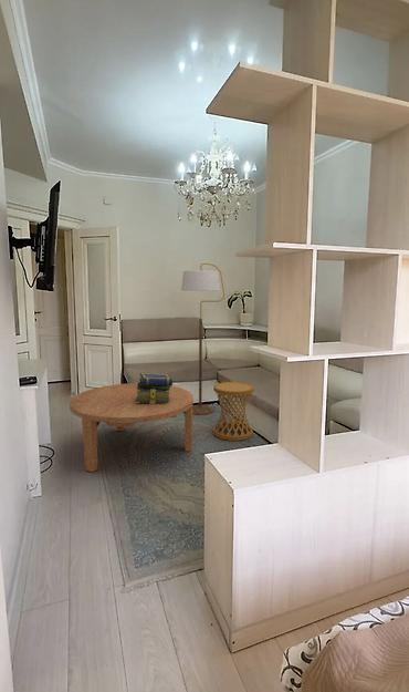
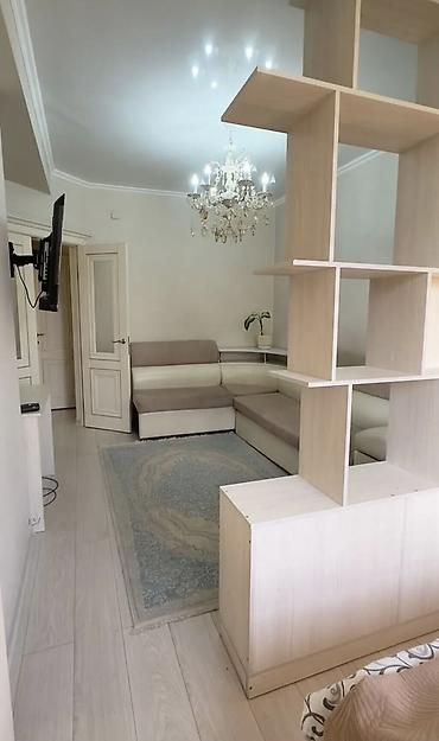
- stack of books [136,372,174,404]
- floor lamp [180,262,226,415]
- side table [212,381,255,442]
- coffee table [69,382,195,473]
